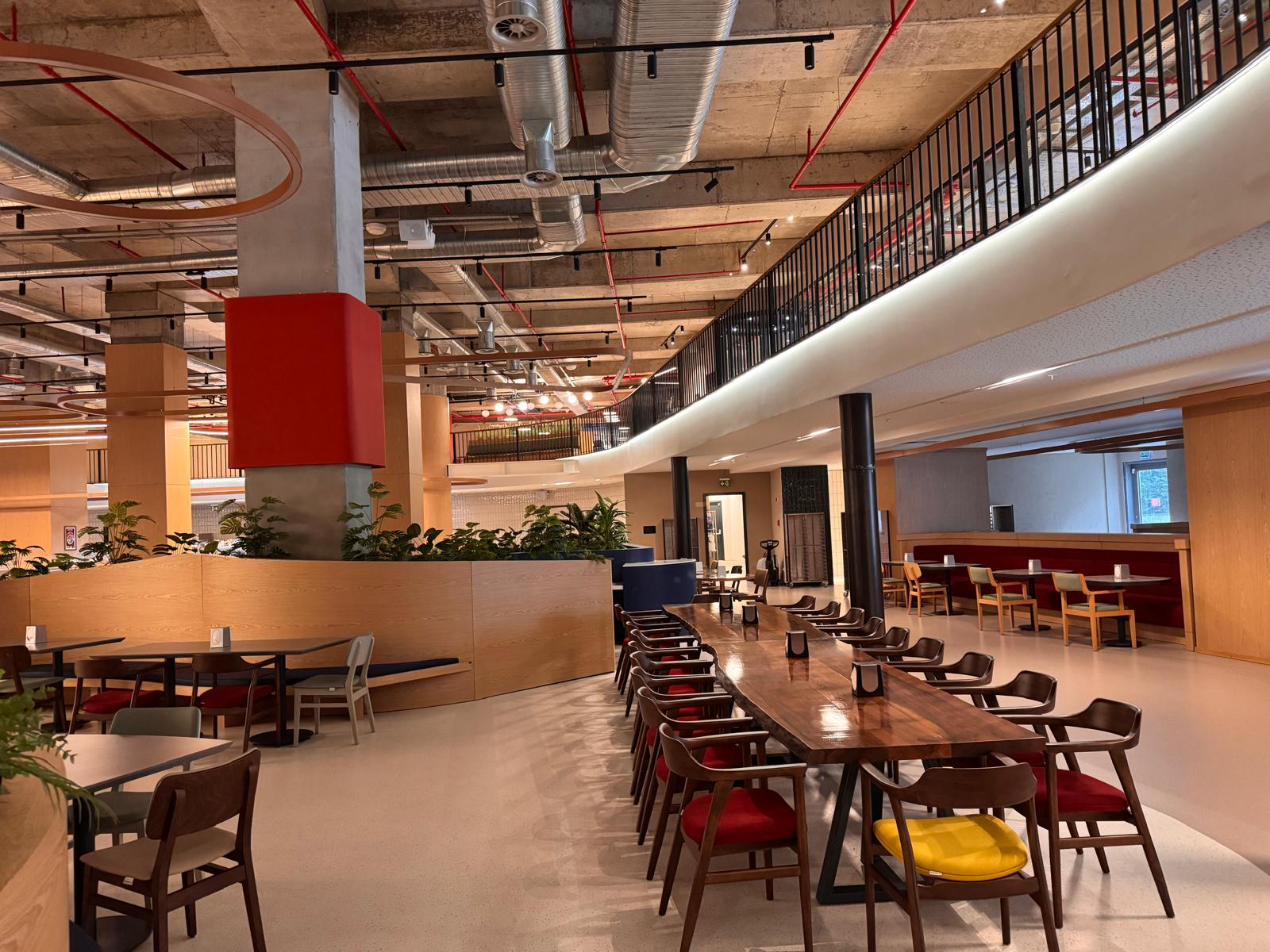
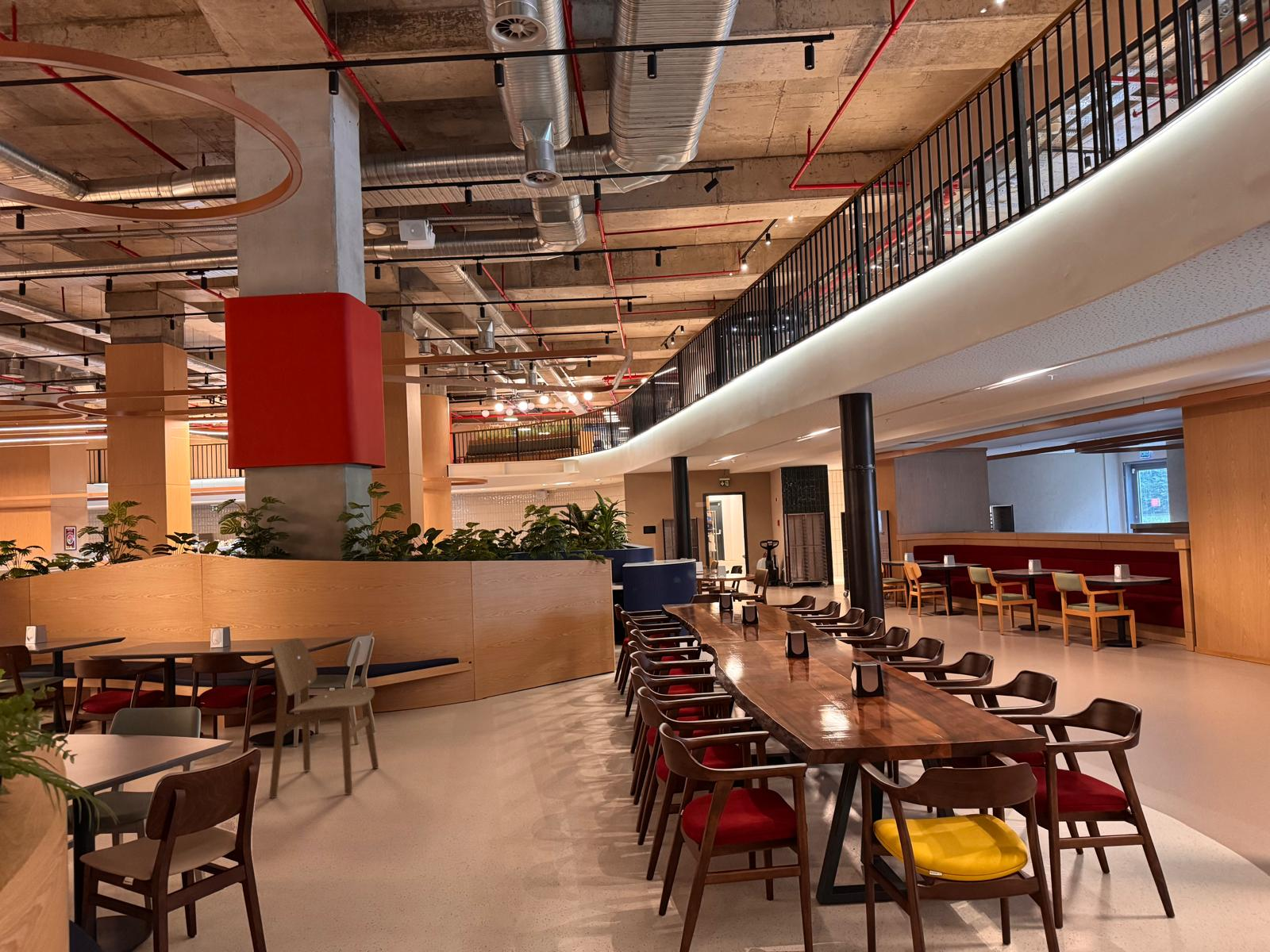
+ dining chair [268,637,379,799]
